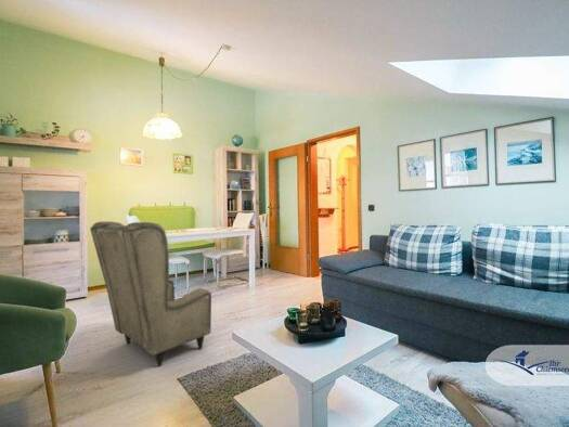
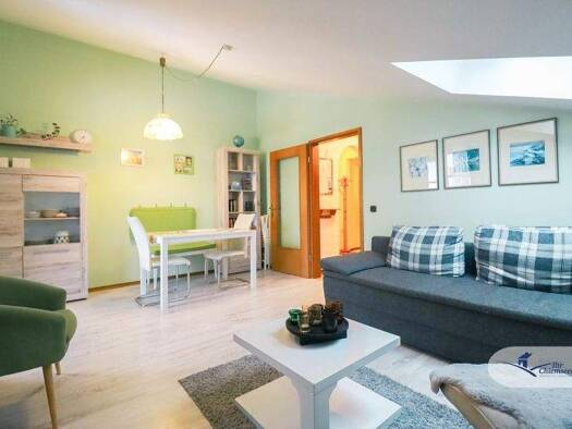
- armchair [89,220,212,367]
